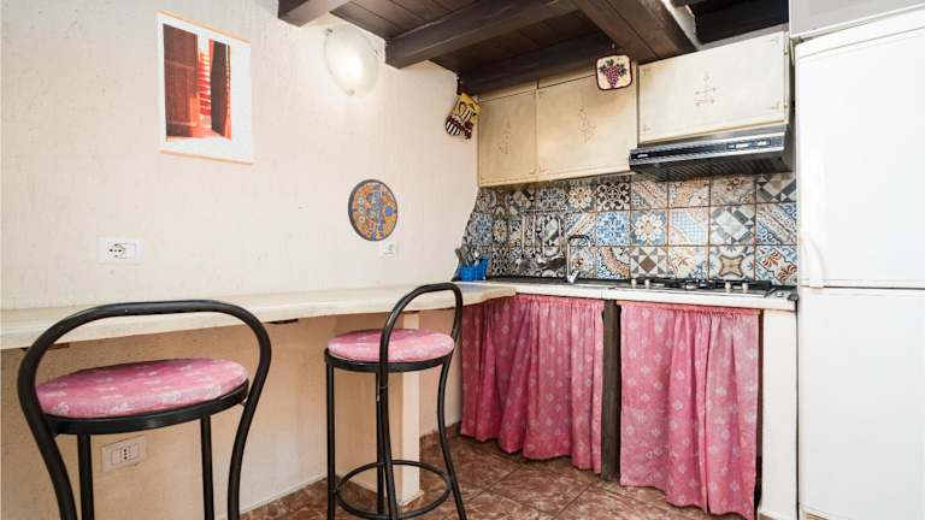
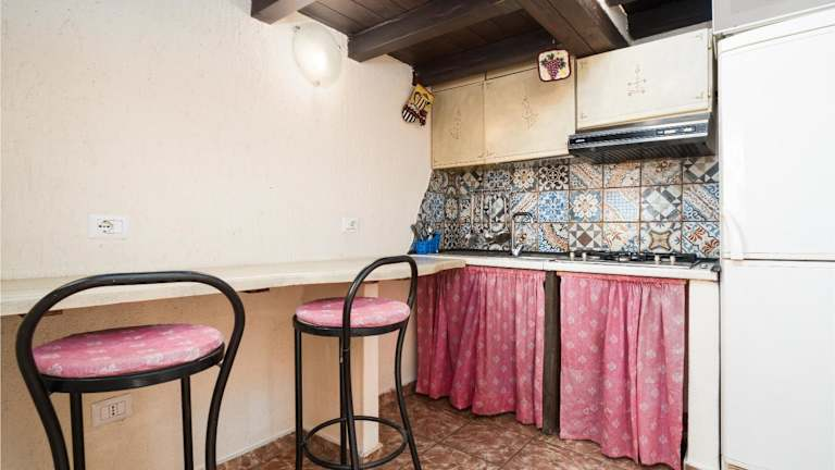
- wall art [155,7,254,166]
- manhole cover [347,178,399,242]
